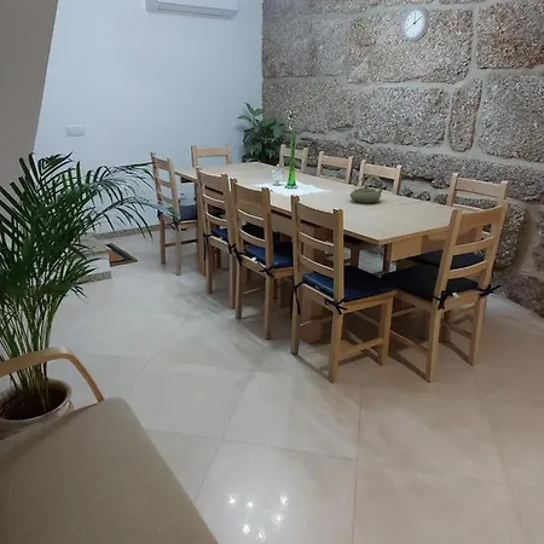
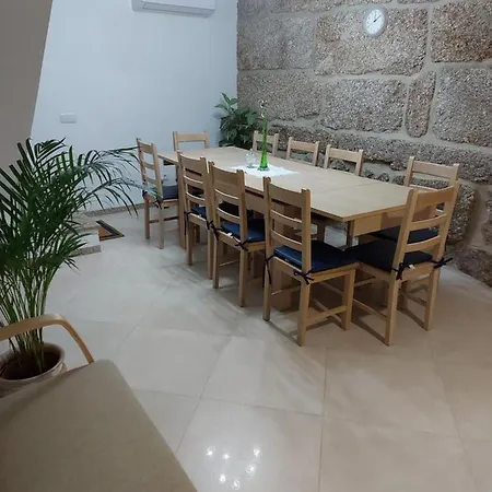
- teapot [348,175,384,204]
